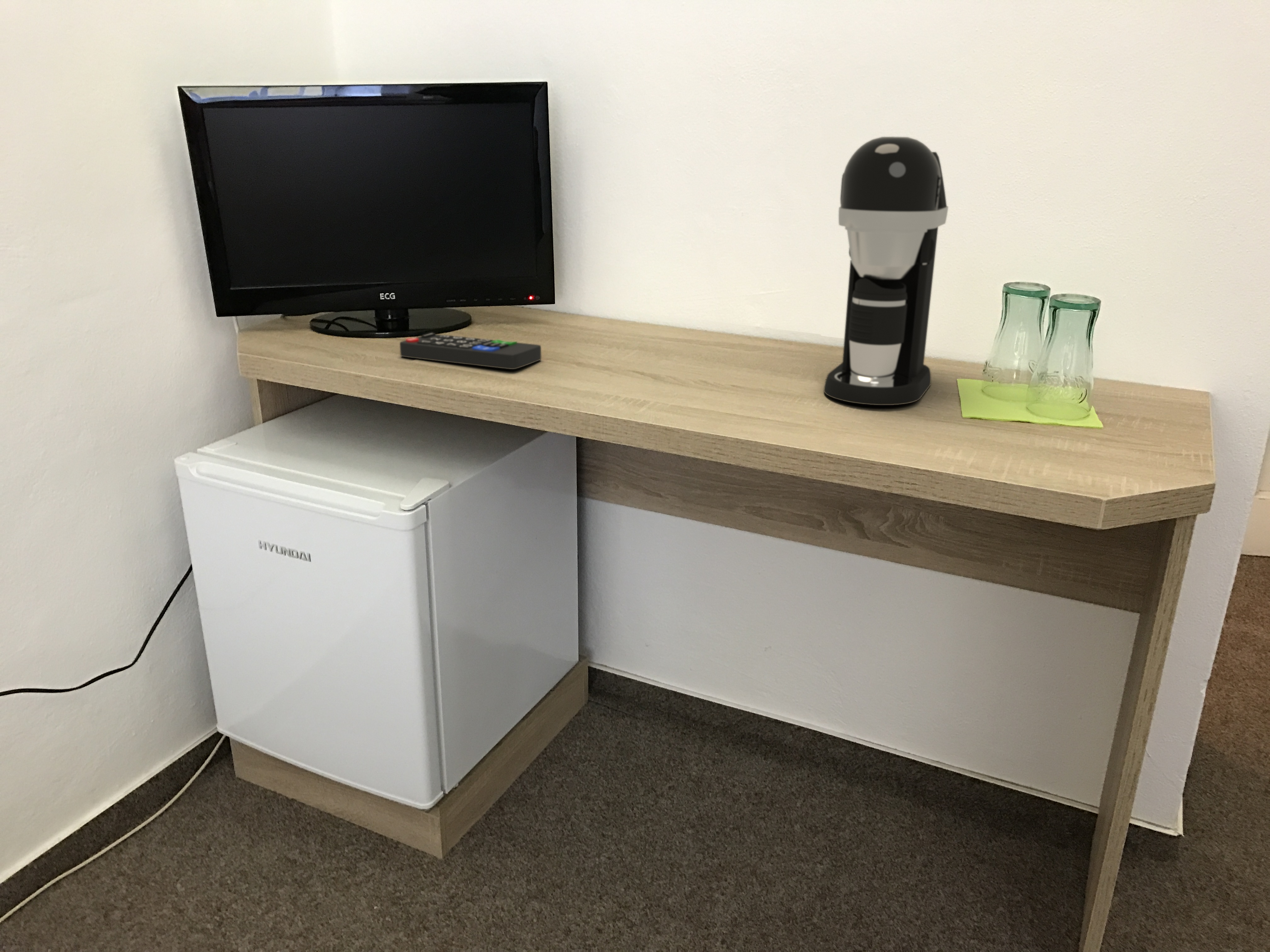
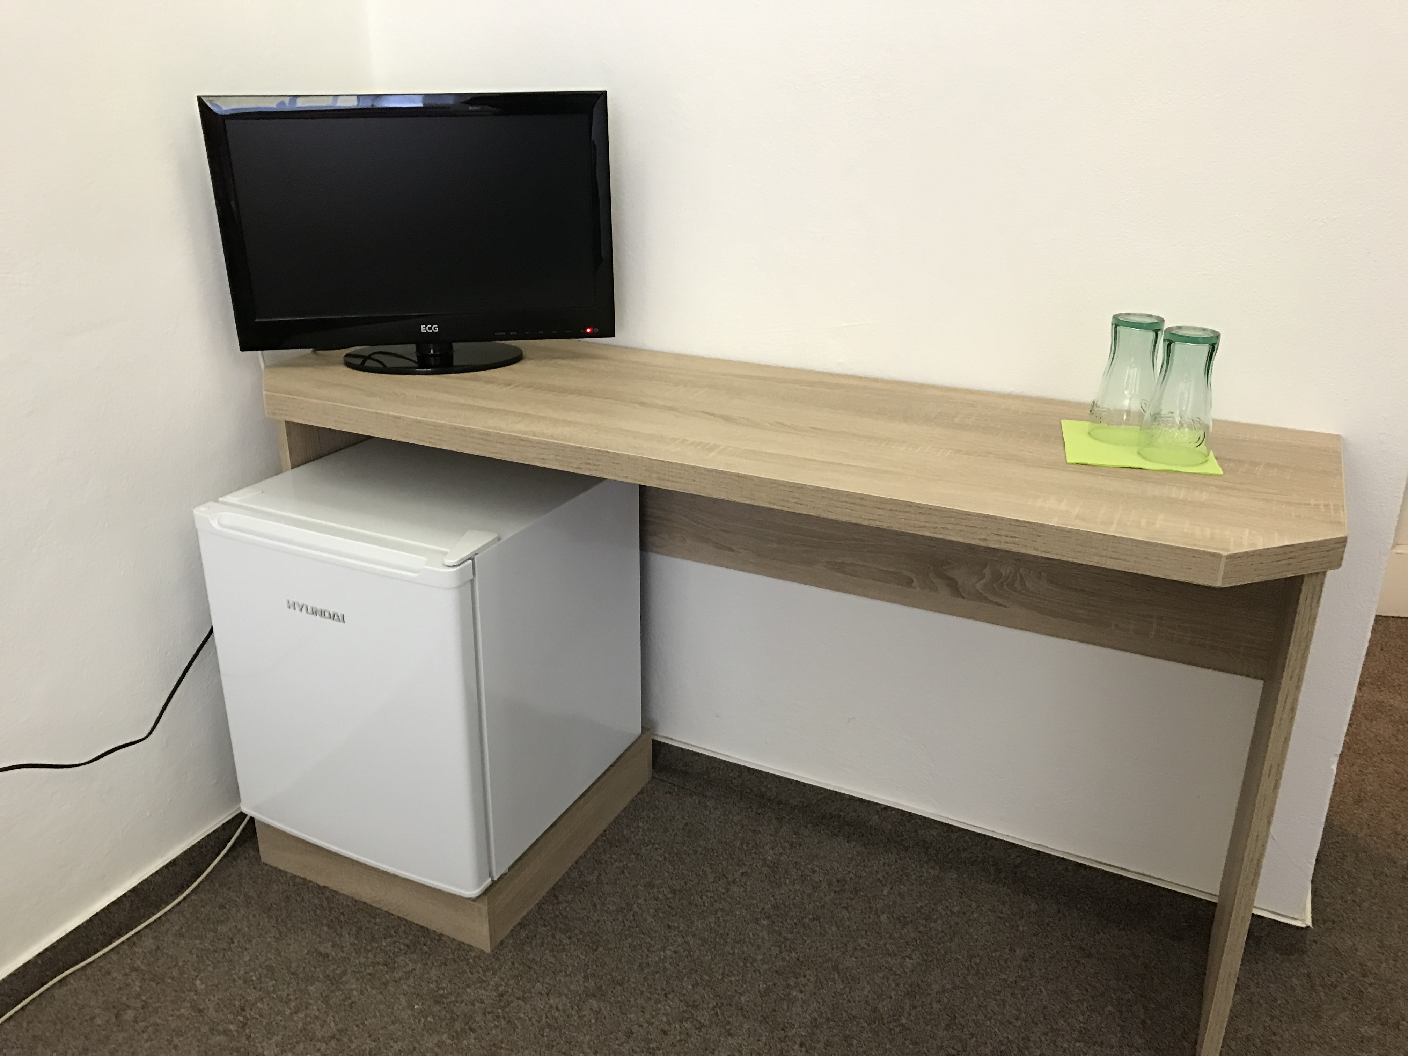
- remote control [399,332,541,370]
- coffee maker [823,136,949,405]
